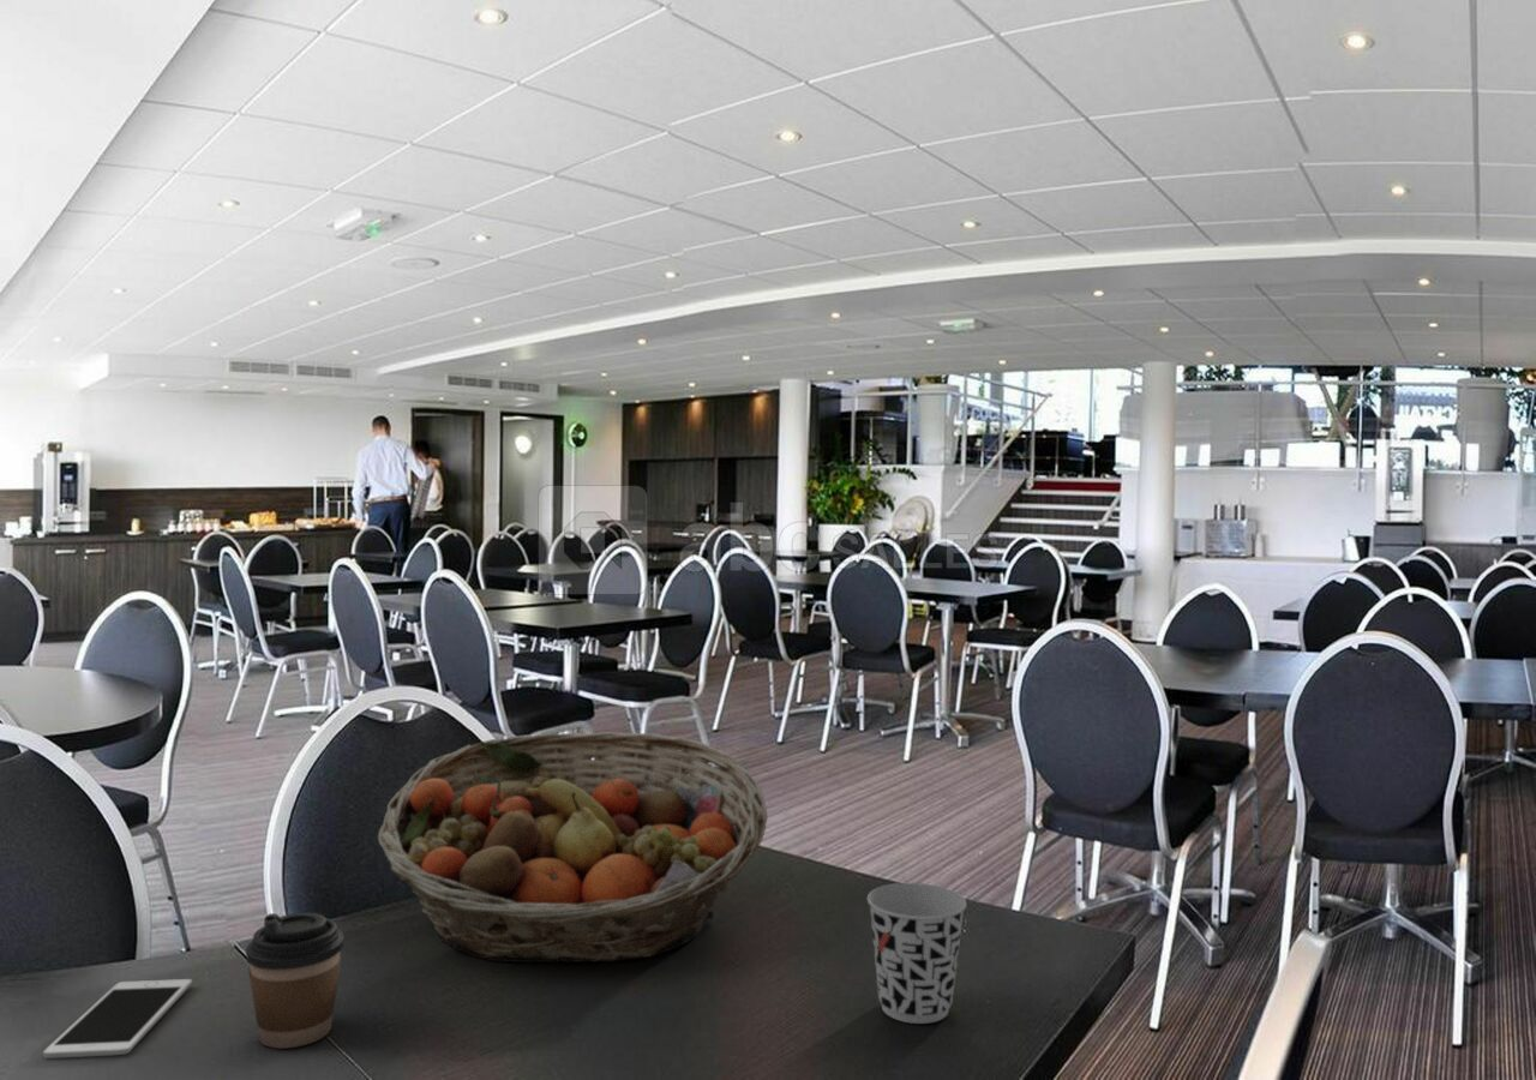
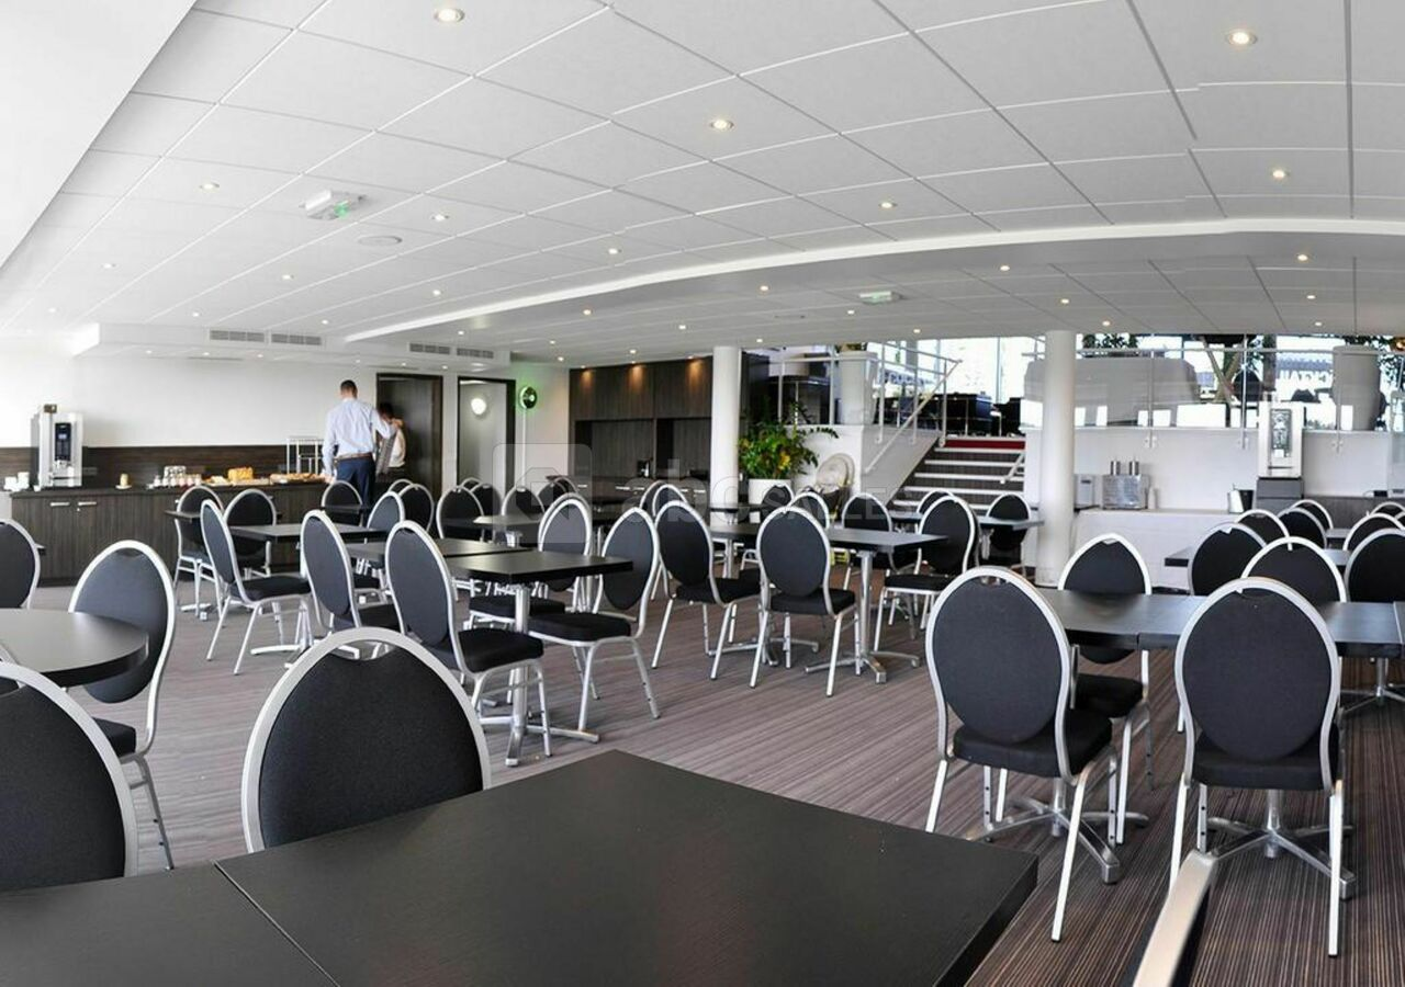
- coffee cup [245,912,344,1050]
- cell phone [42,978,193,1060]
- cup [866,882,967,1025]
- fruit basket [377,731,768,964]
